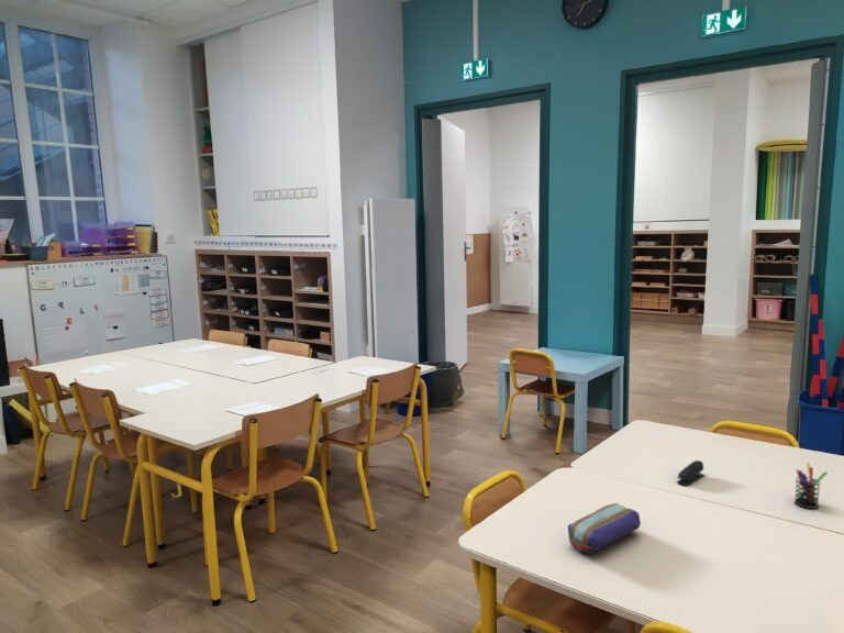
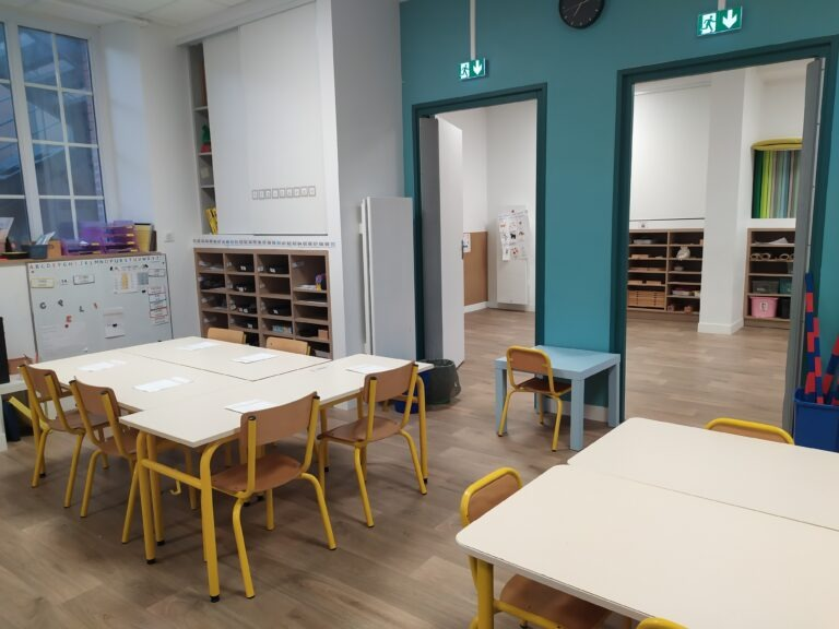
- pen holder [793,463,829,510]
- stapler [676,459,706,487]
- pencil case [567,502,642,555]
